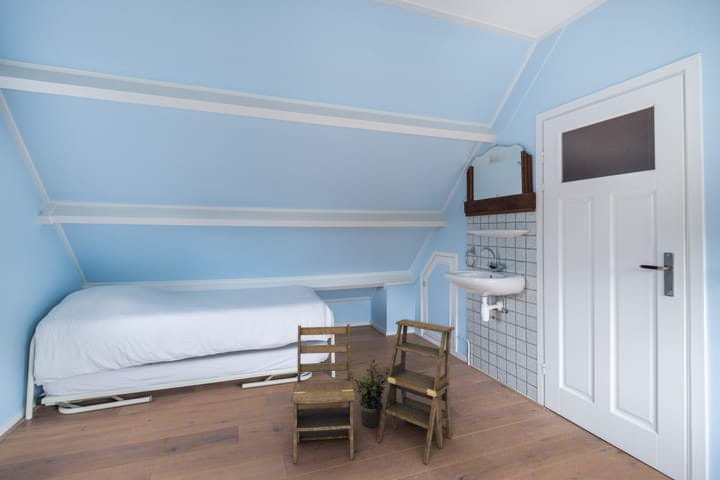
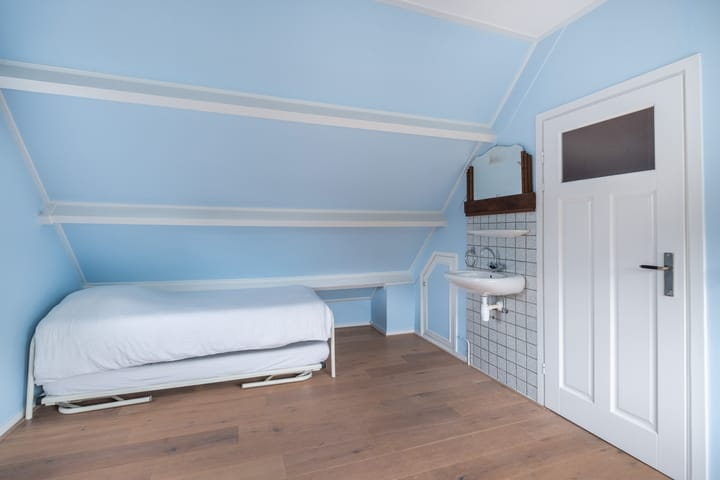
- wooden chair [290,318,456,465]
